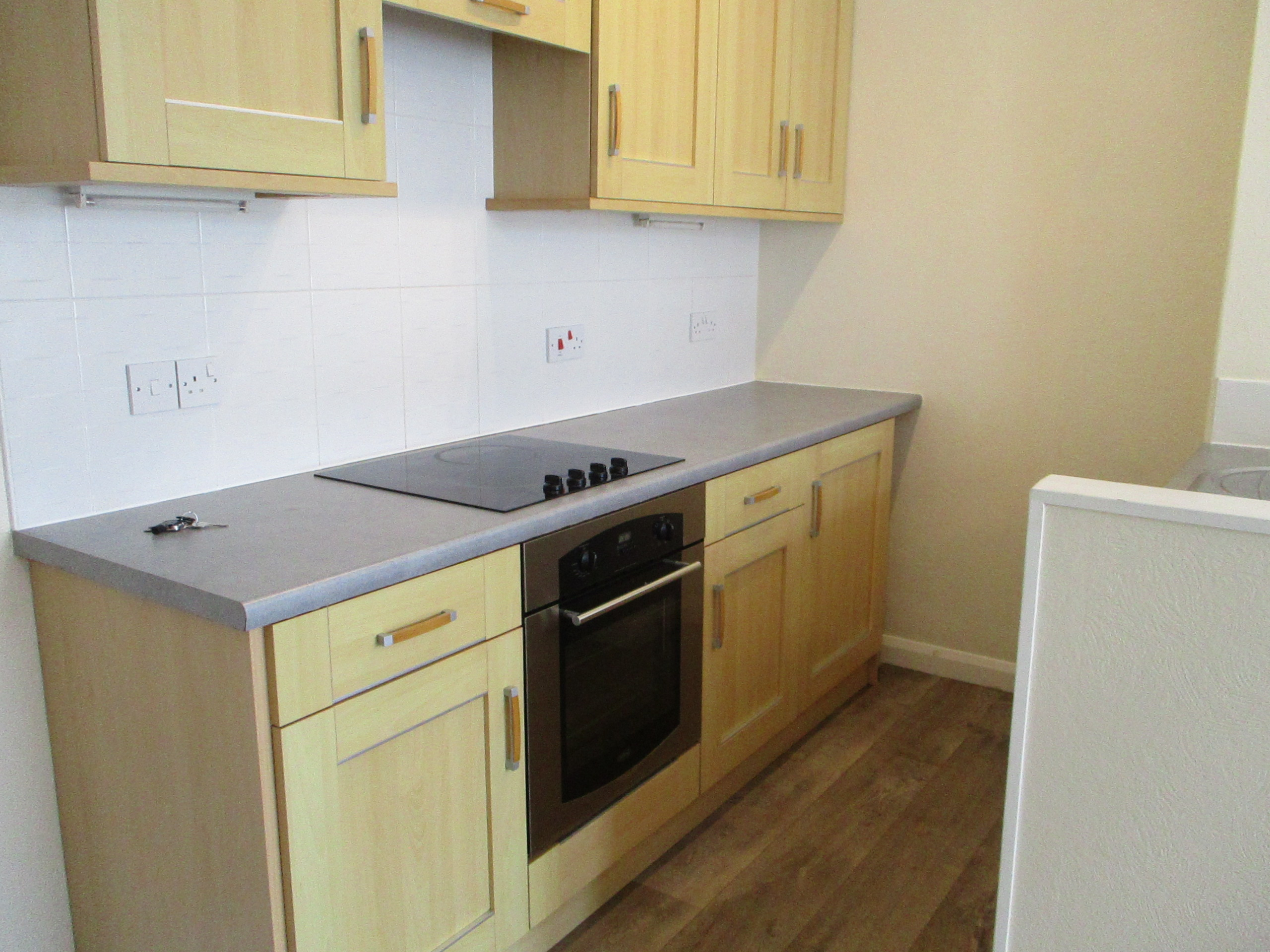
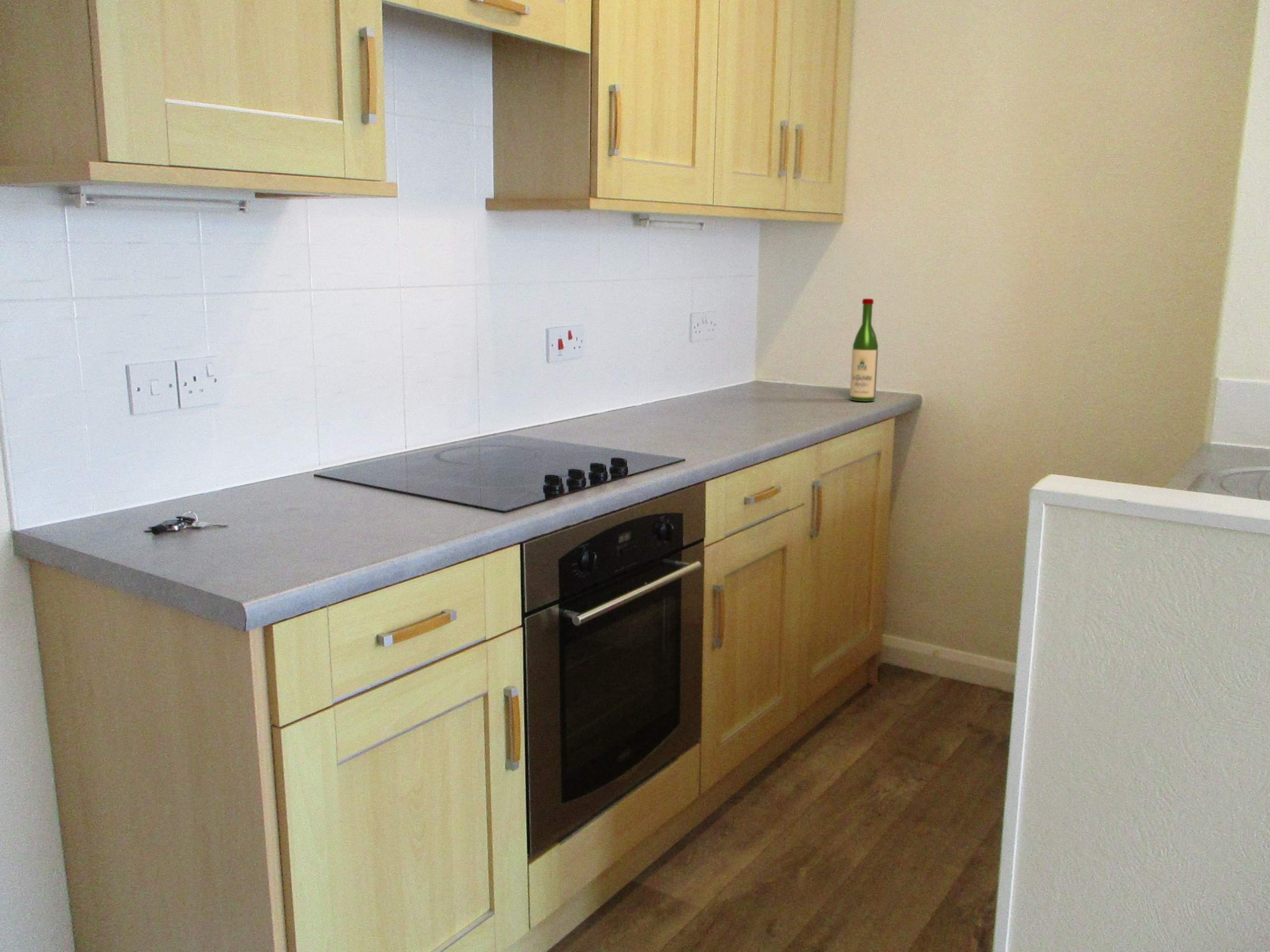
+ wine bottle [849,298,879,402]
